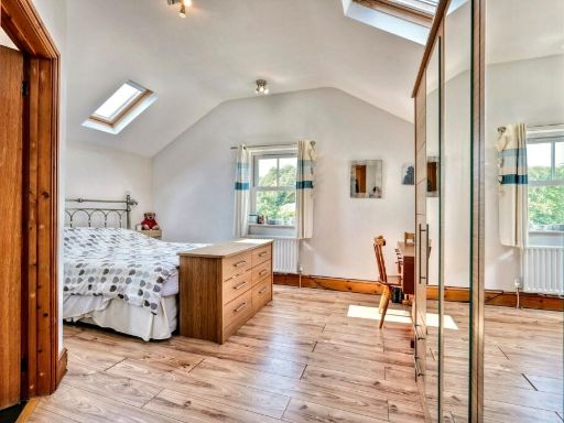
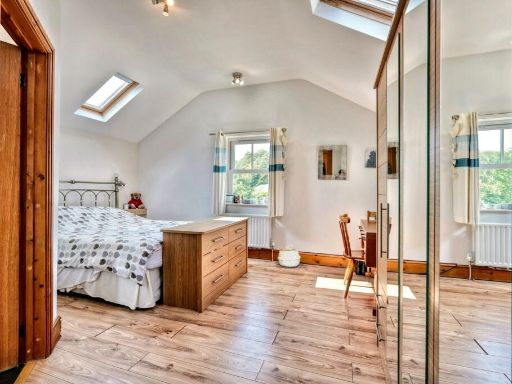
+ woven basket [277,244,301,268]
